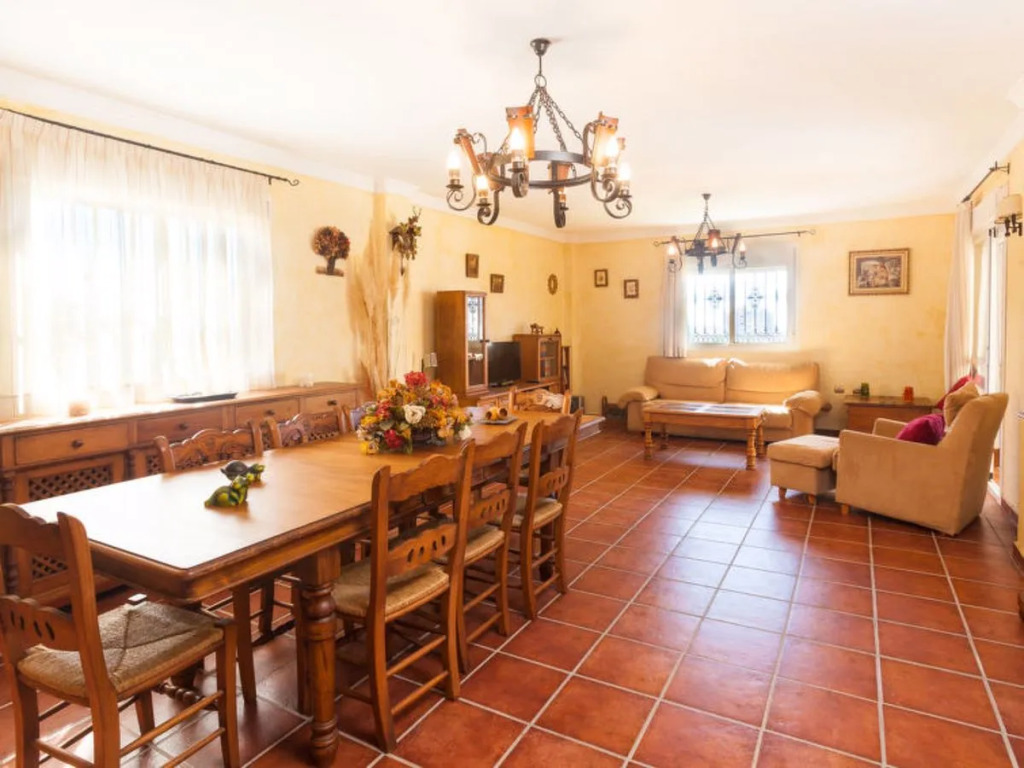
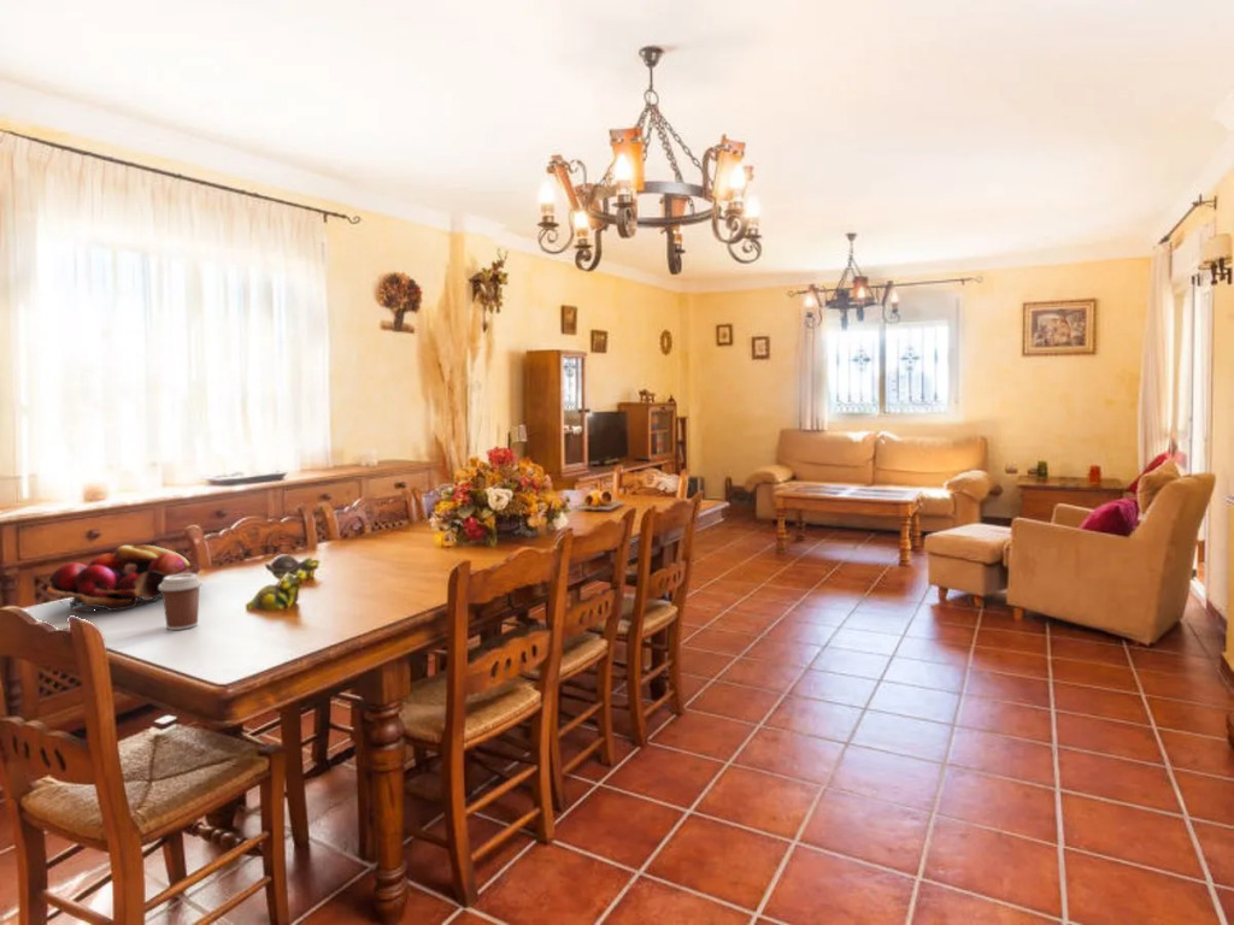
+ fruit basket [46,544,202,613]
+ coffee cup [159,573,204,631]
